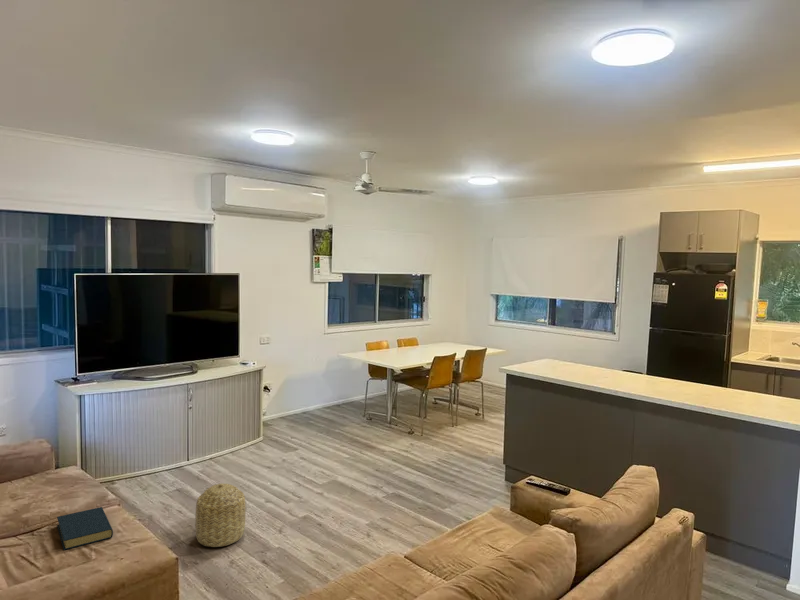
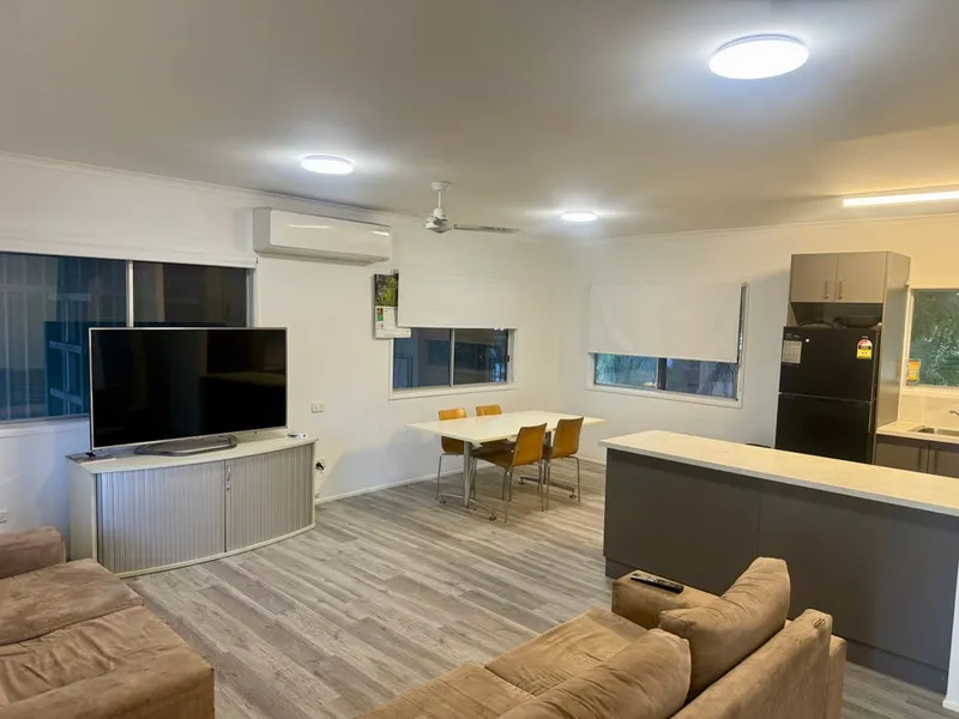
- hardback book [56,506,114,551]
- basket [194,482,247,548]
